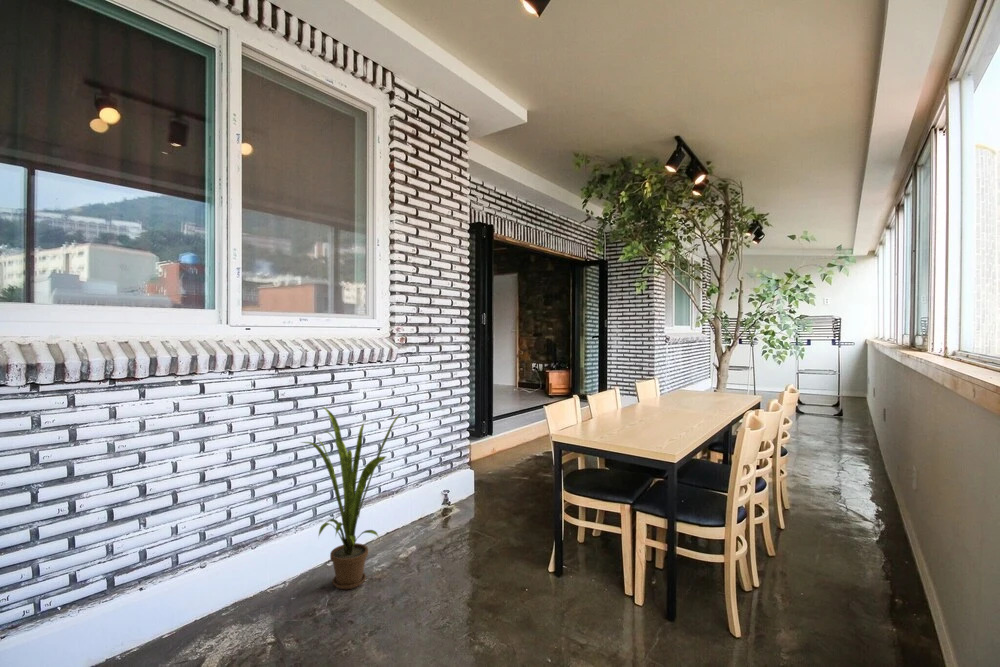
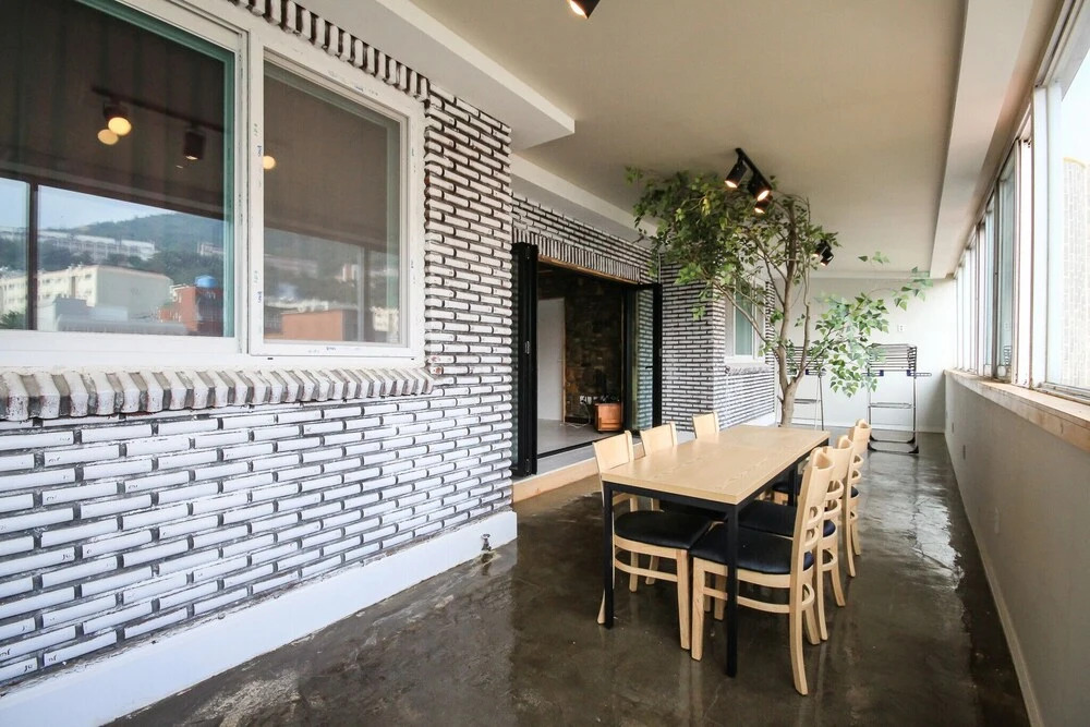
- house plant [299,405,403,590]
